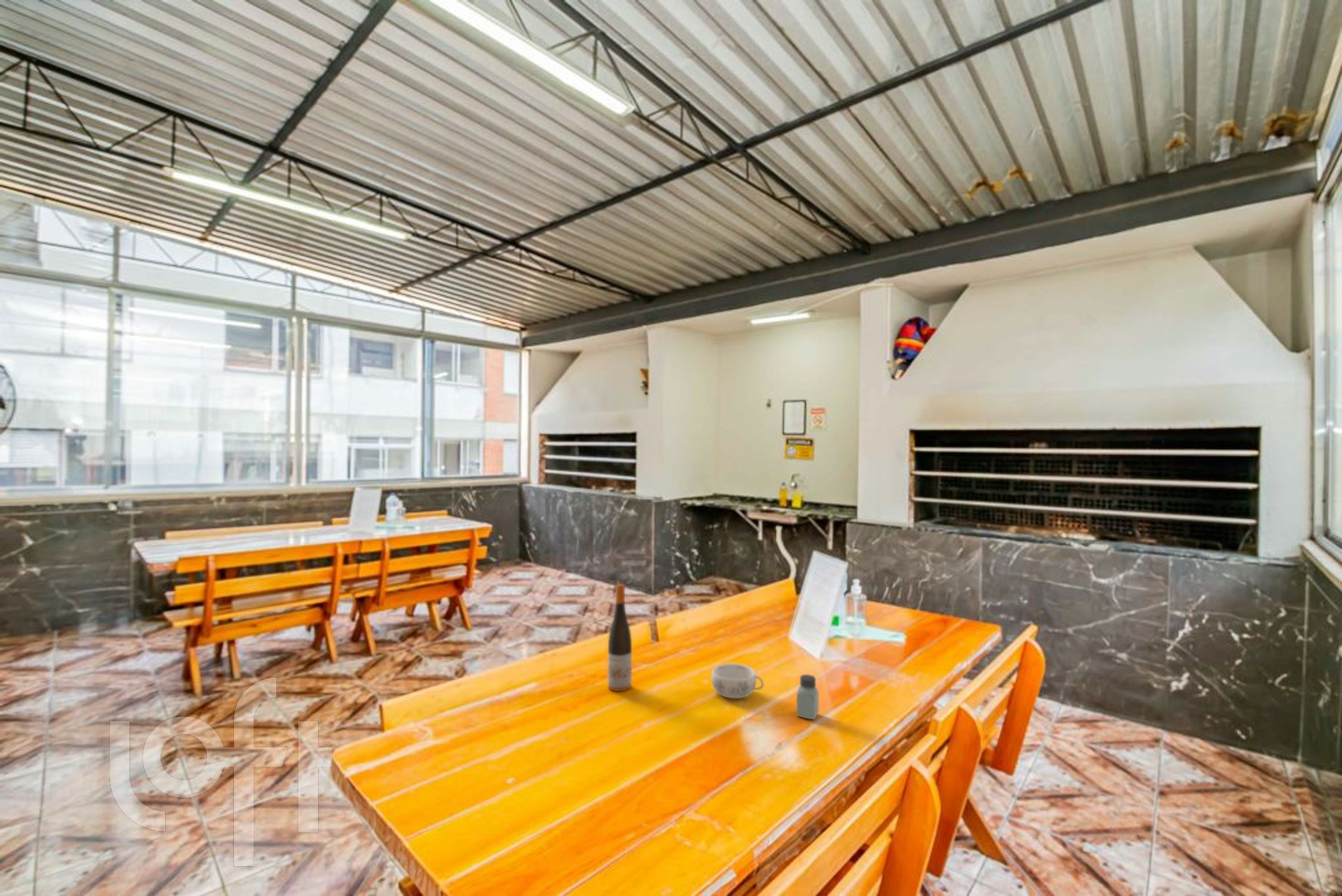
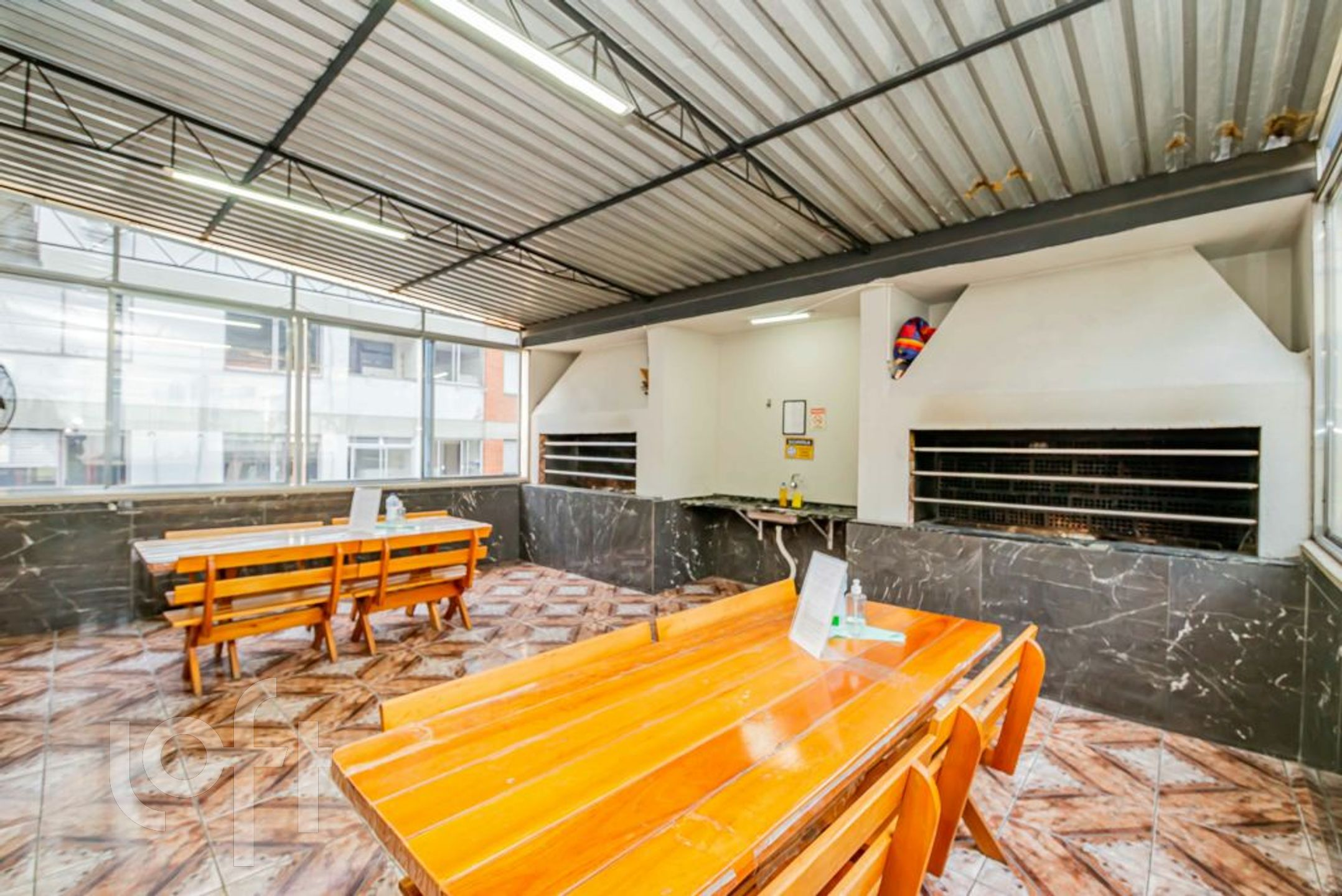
- saltshaker [796,674,819,720]
- wine bottle [608,584,632,692]
- decorative bowl [711,663,764,699]
